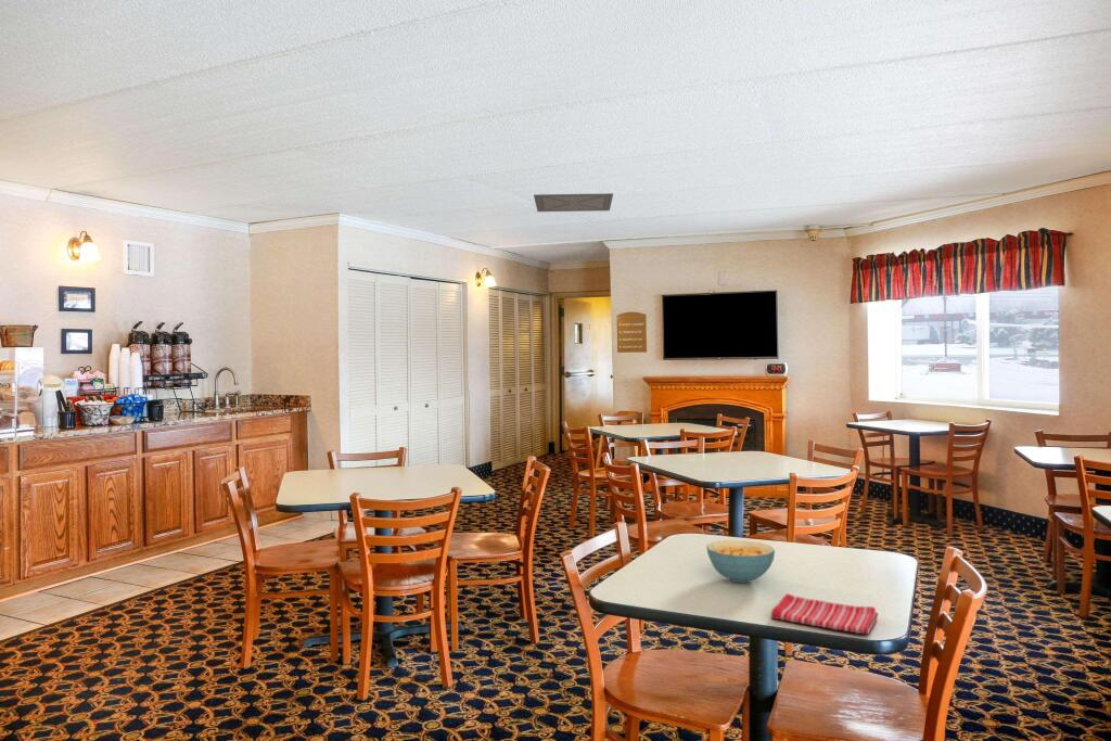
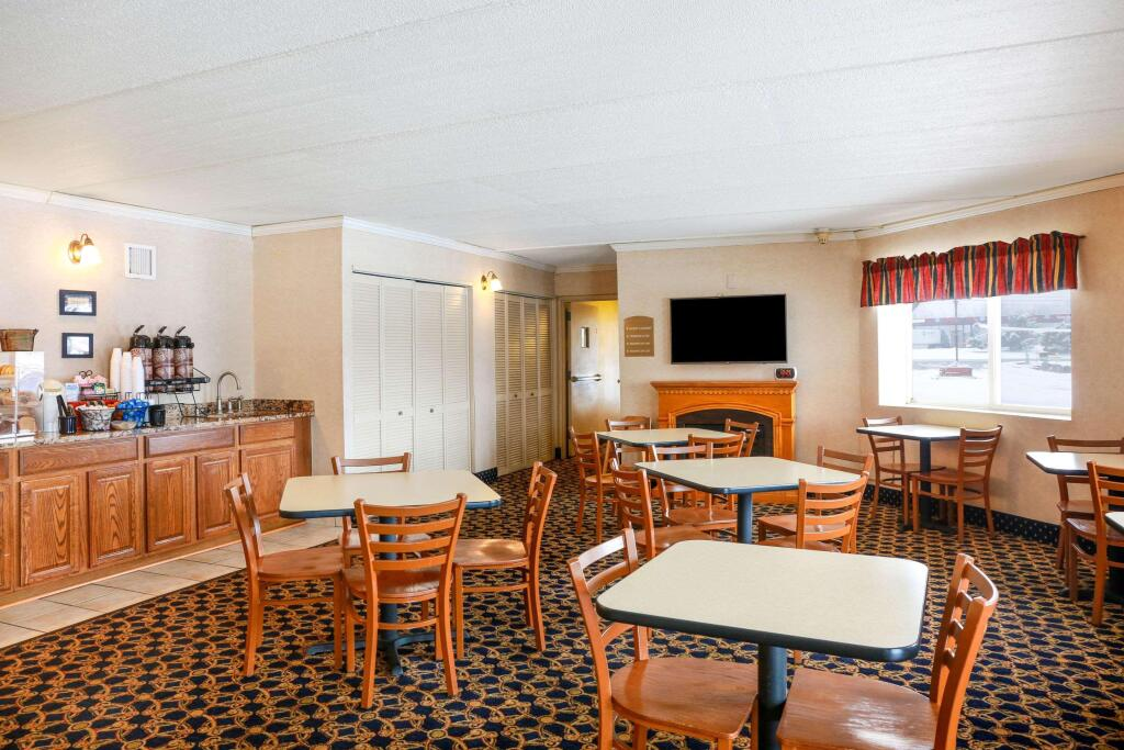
- dish towel [770,592,879,635]
- cereal bowl [705,539,776,584]
- ceiling vent [533,192,614,213]
